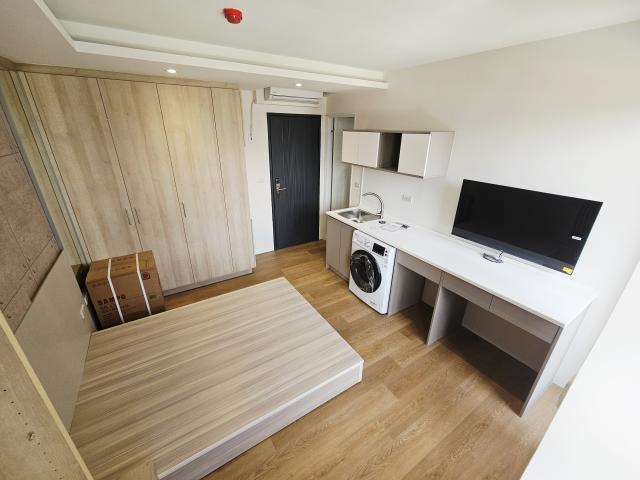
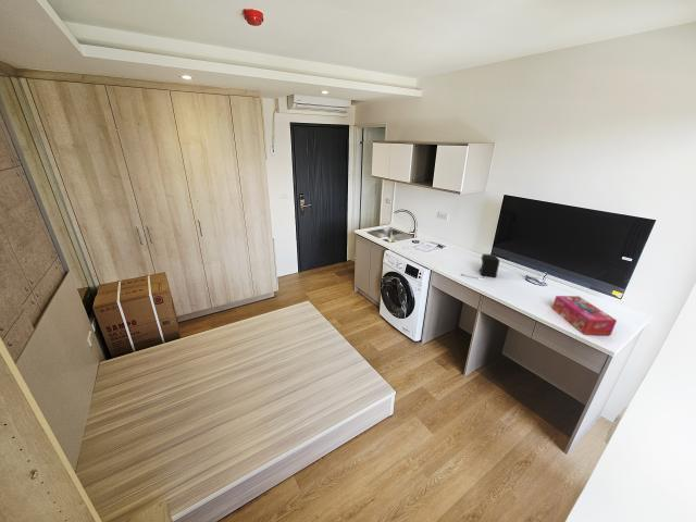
+ coffee maker [460,253,500,279]
+ tissue box [551,295,618,336]
